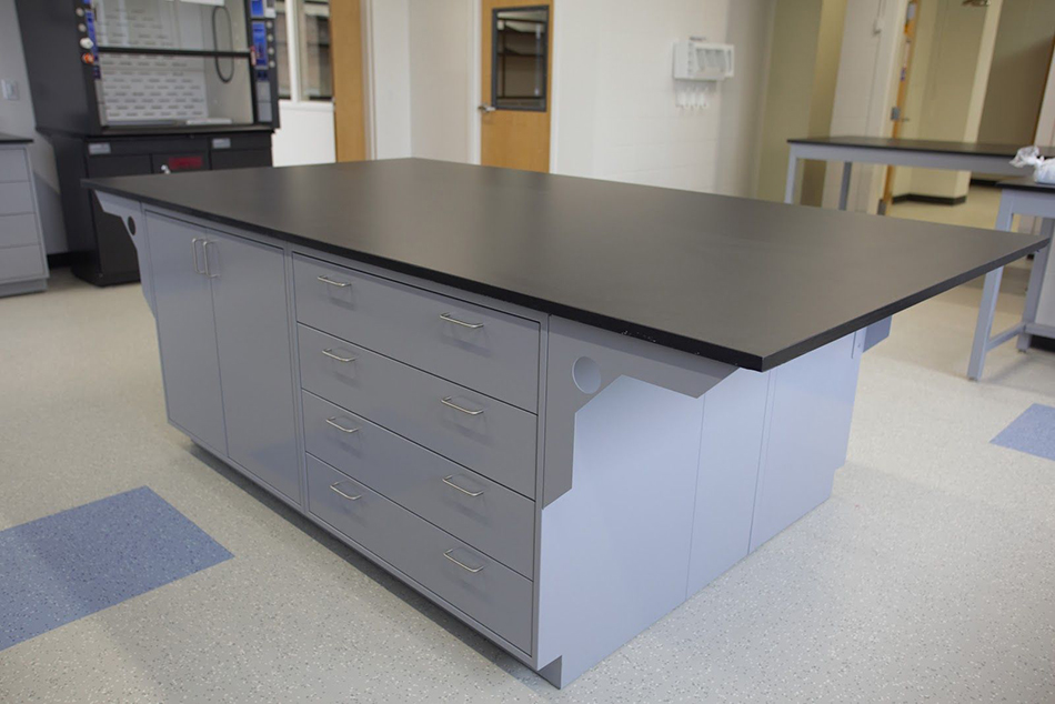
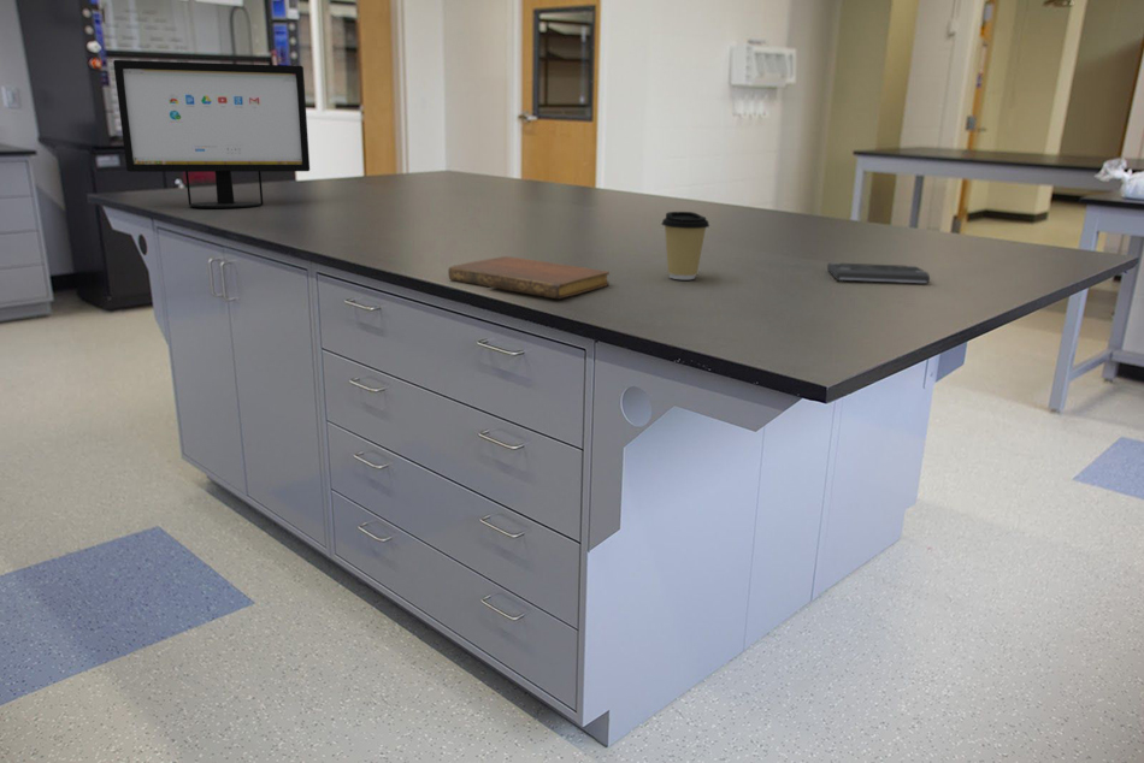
+ coffee cup [660,211,710,280]
+ calculator [826,261,931,285]
+ notebook [447,255,611,300]
+ computer monitor [112,59,311,209]
